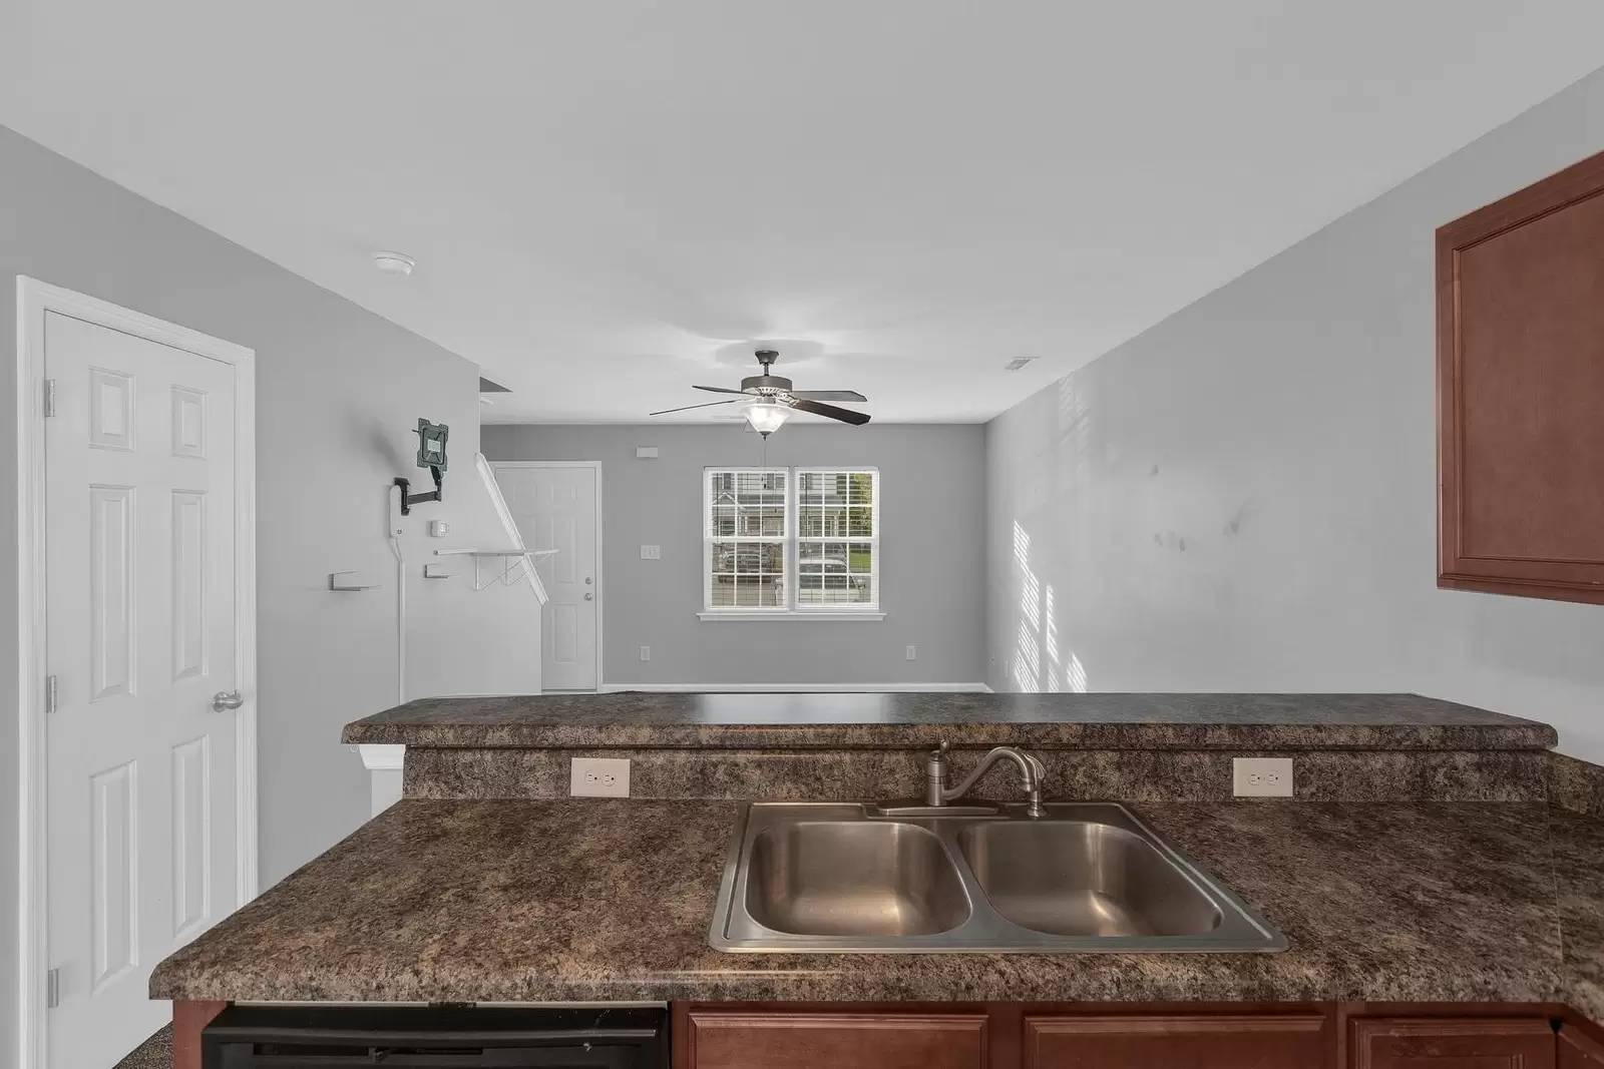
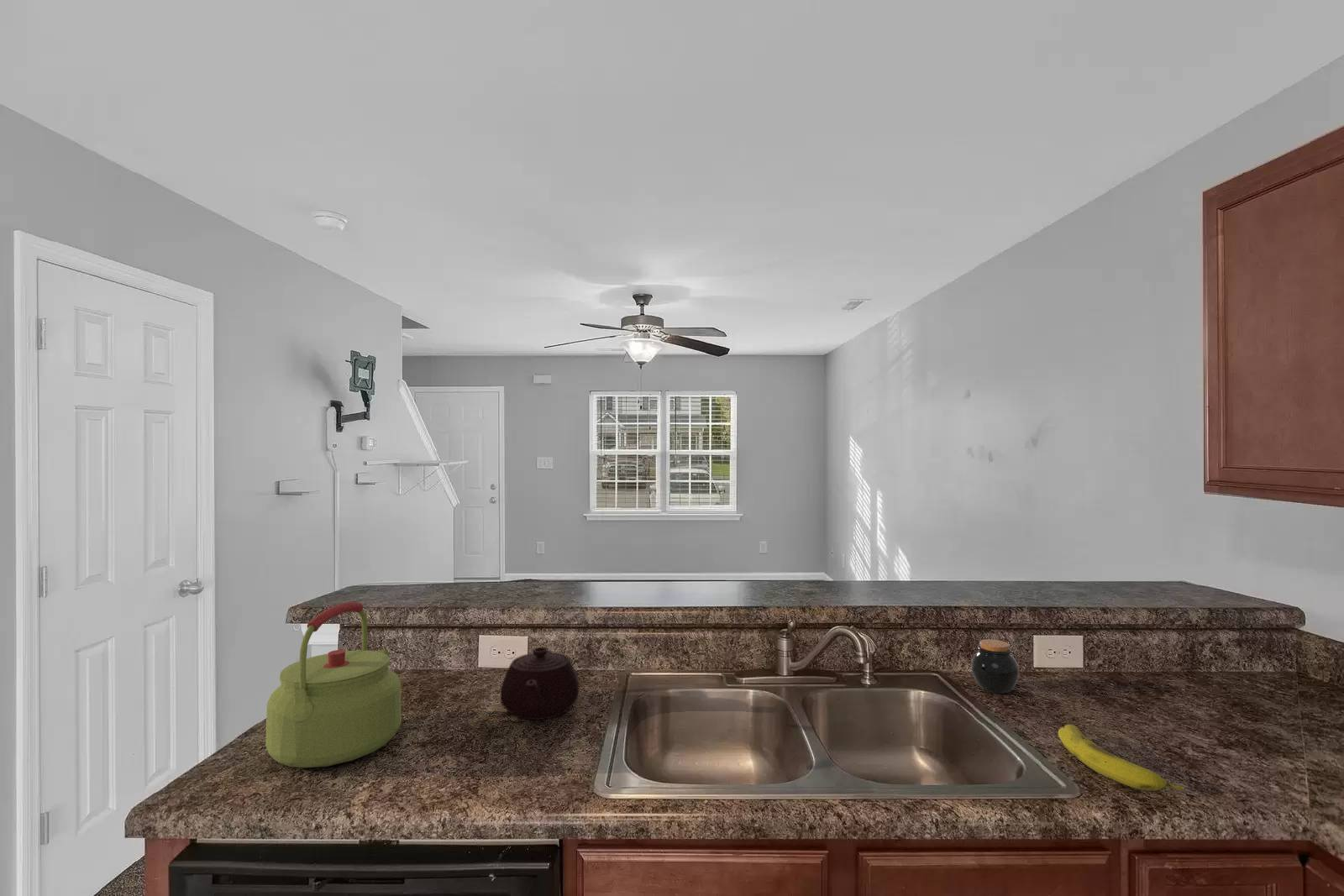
+ teapot [500,647,580,720]
+ jar [970,638,1020,694]
+ fruit [1058,724,1185,792]
+ kettle [265,601,402,768]
